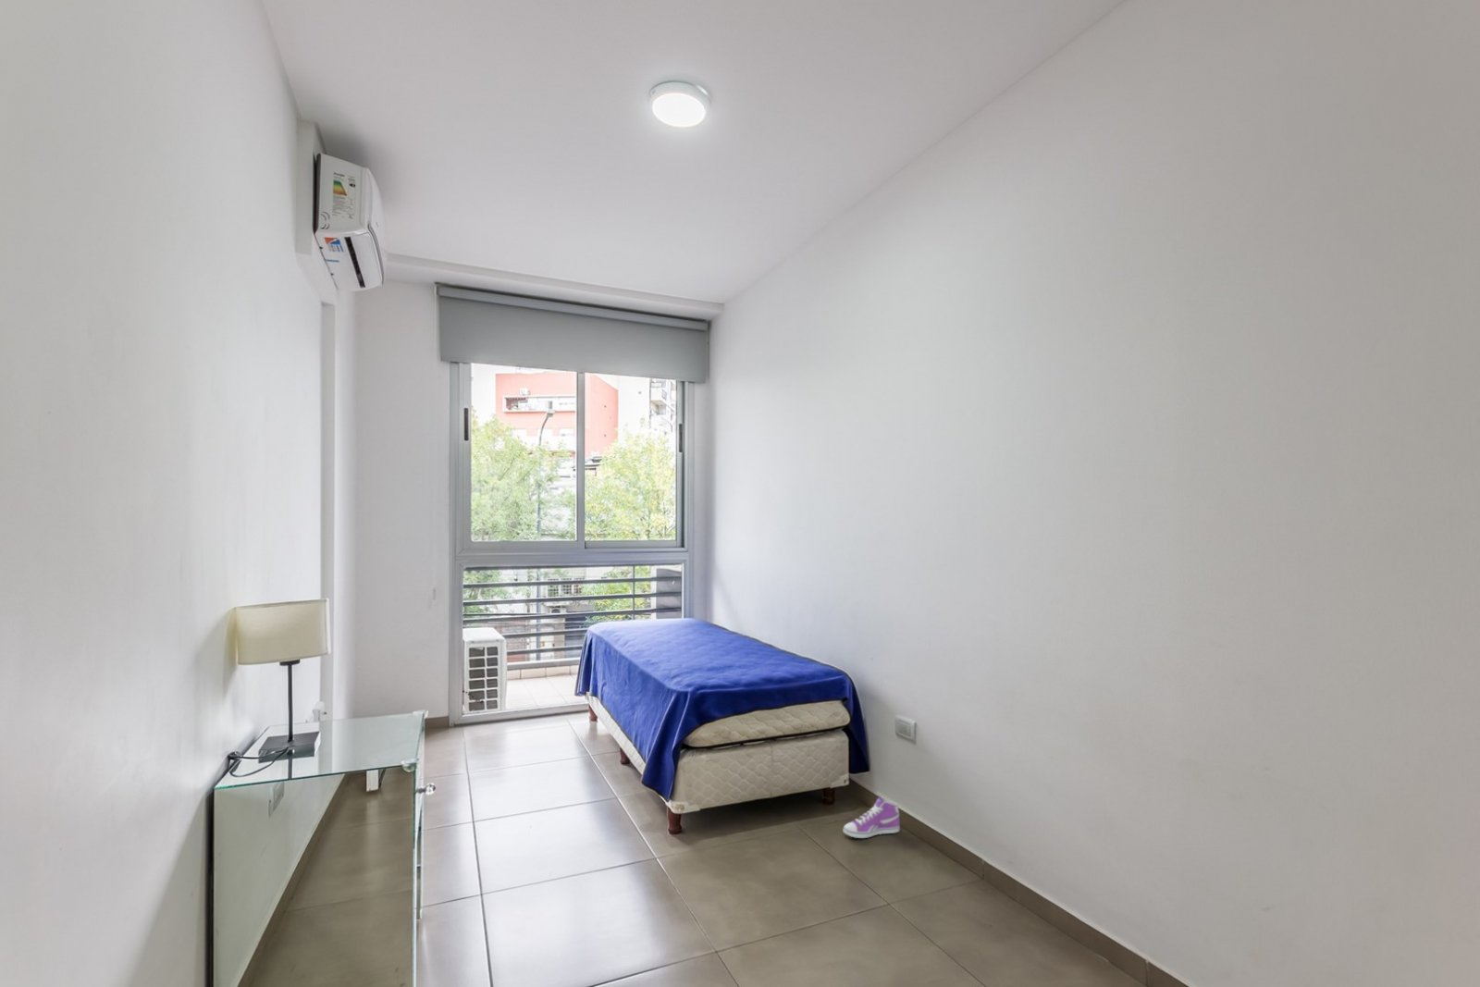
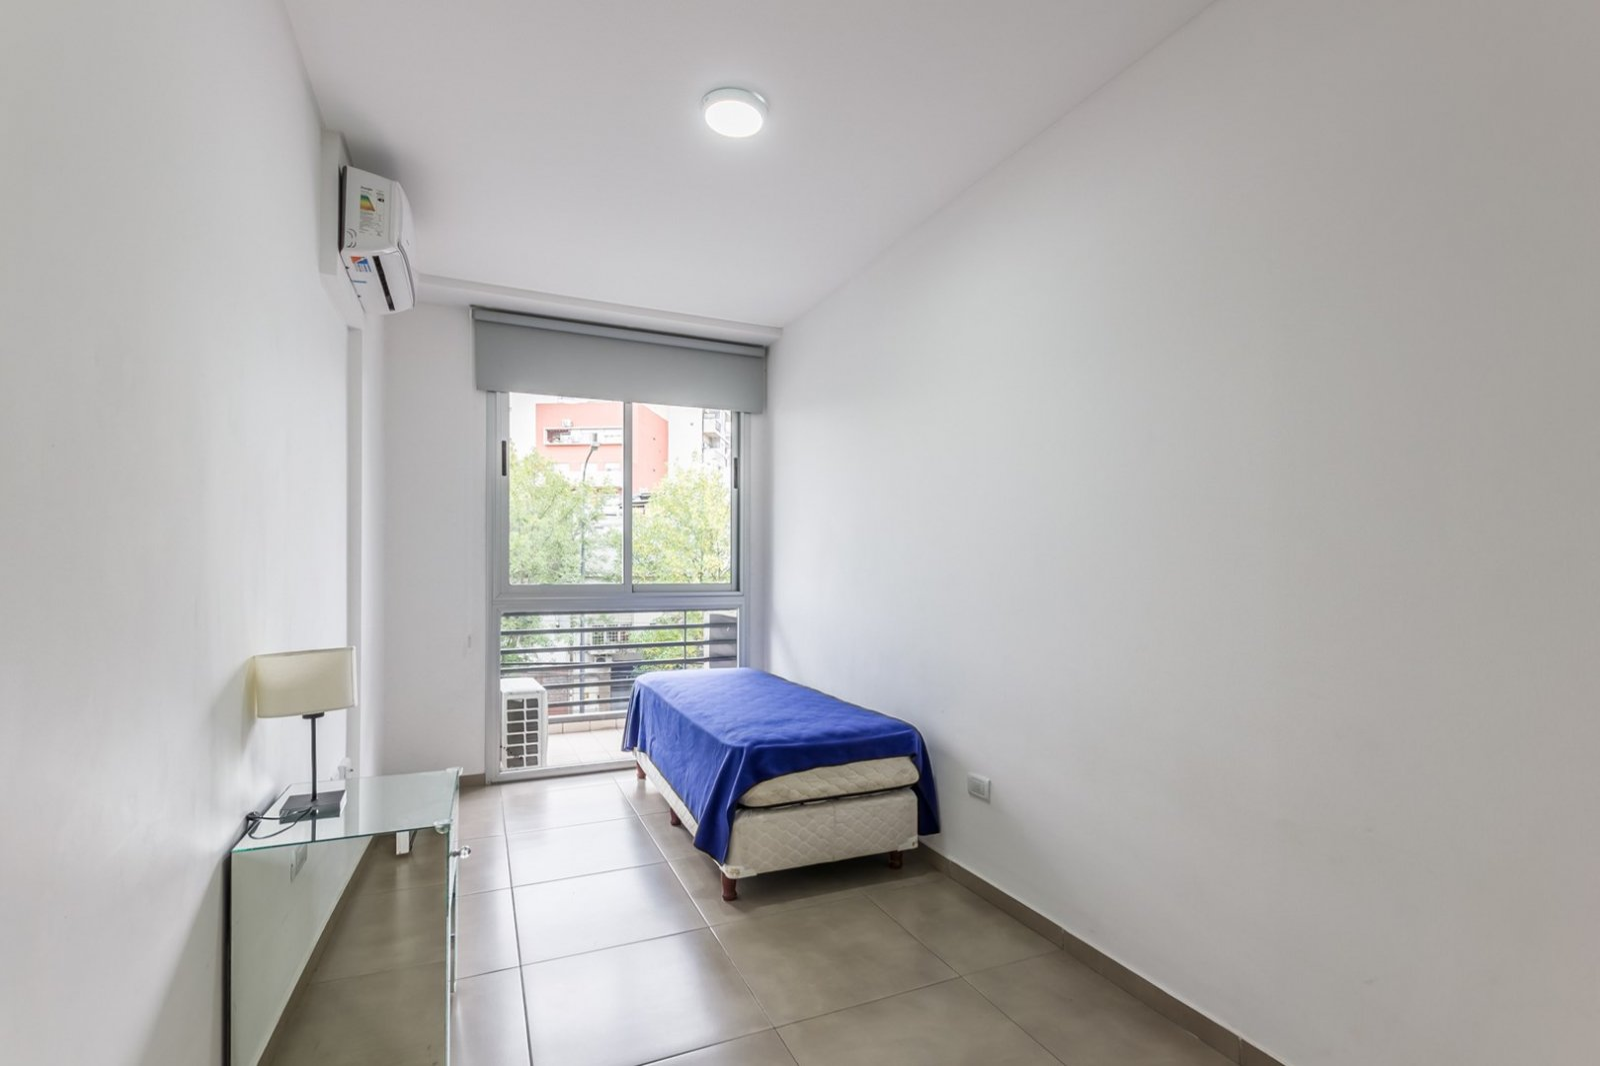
- sneaker [842,796,901,839]
